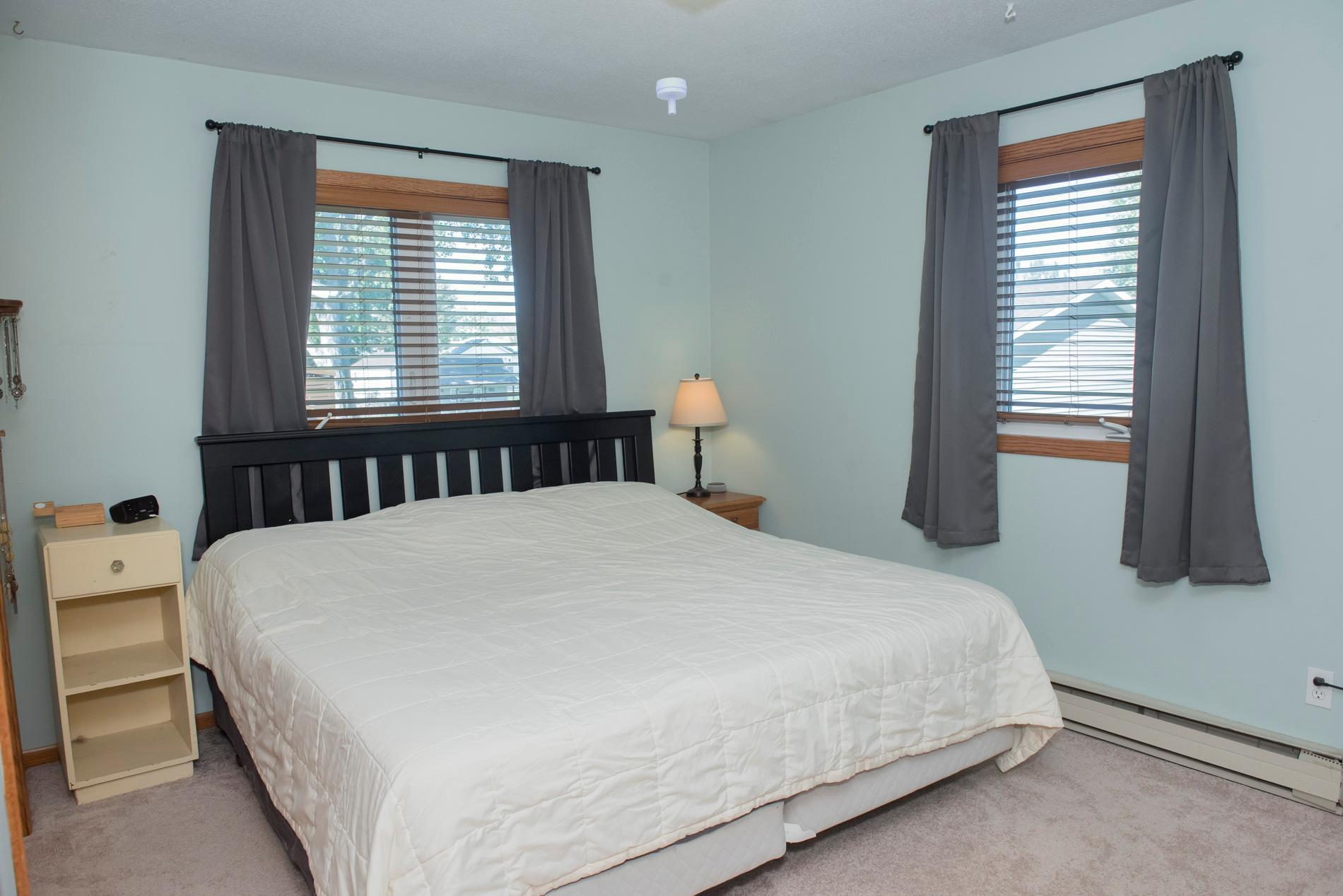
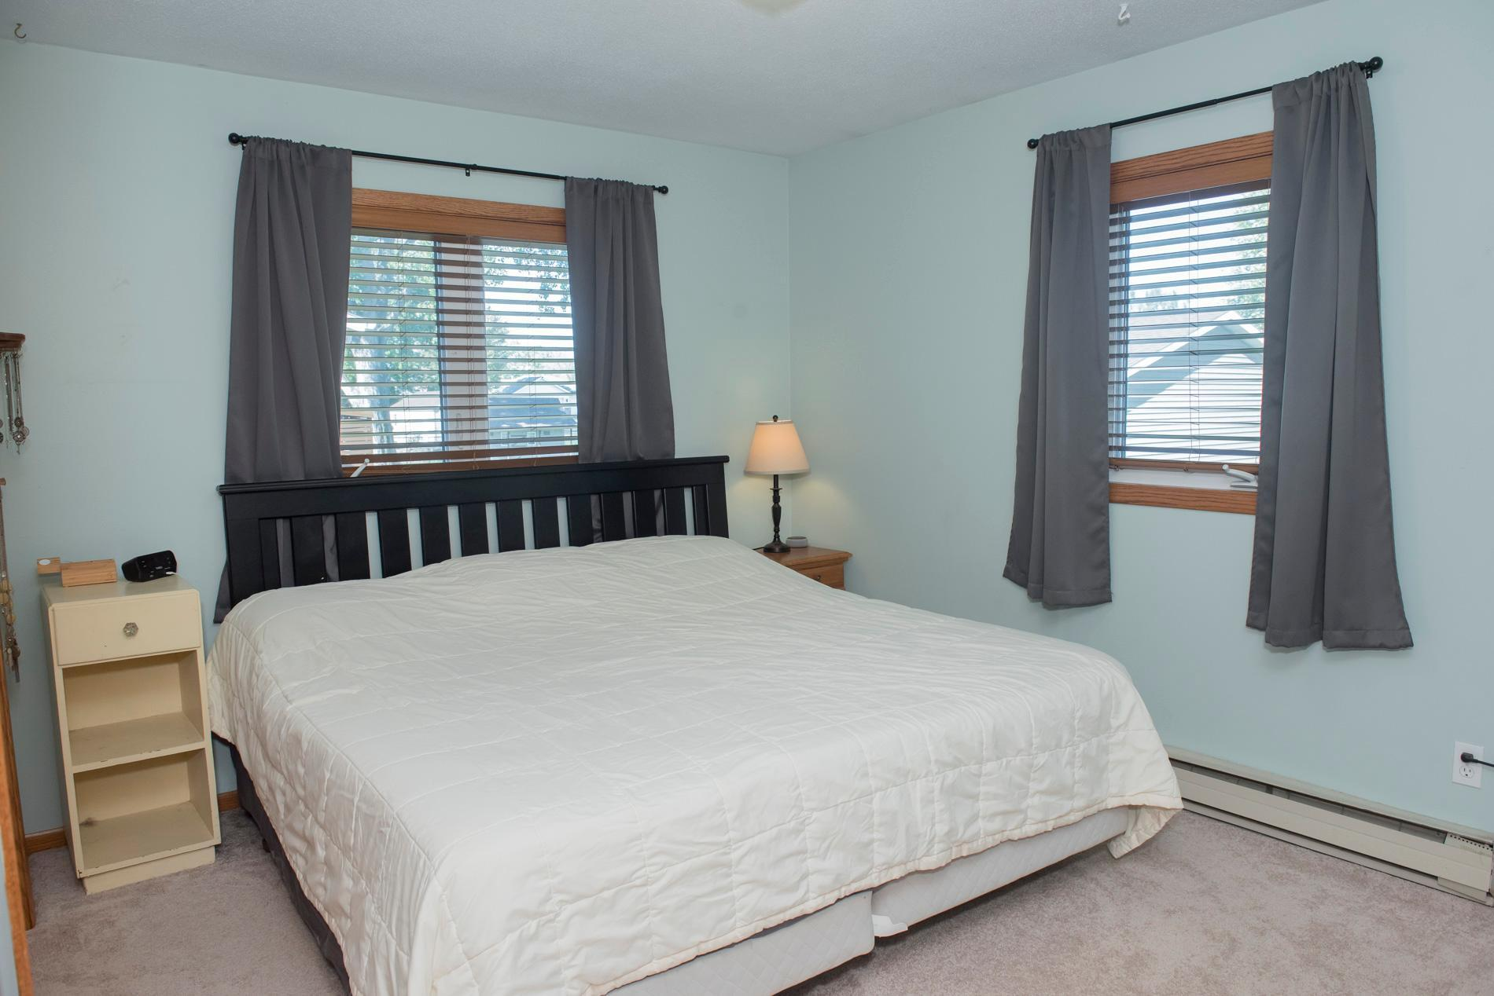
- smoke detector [655,77,688,115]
